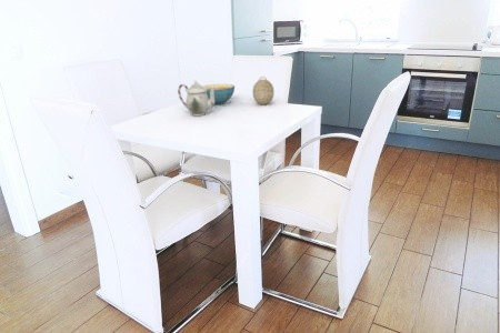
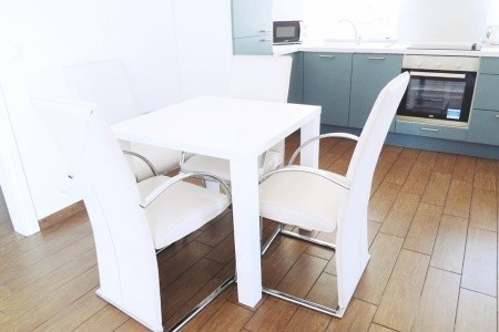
- teapot [177,79,217,117]
- decorative ball [251,75,276,105]
- cereal bowl [202,83,236,105]
